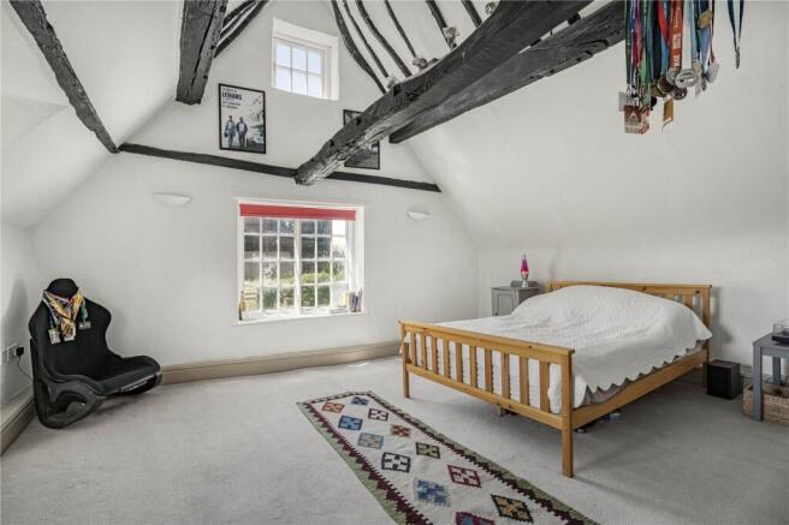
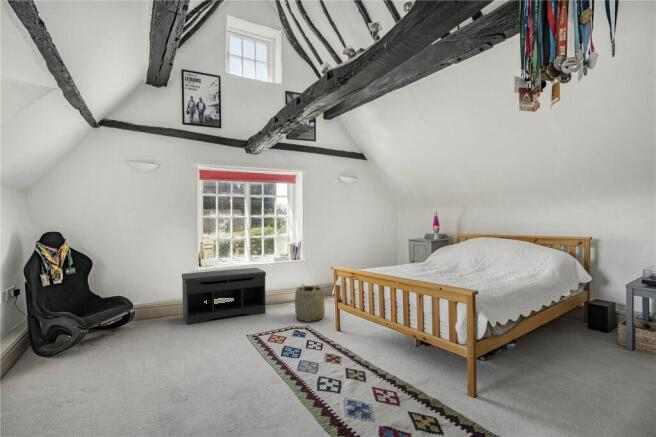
+ basket [294,283,326,323]
+ bench [181,267,267,326]
